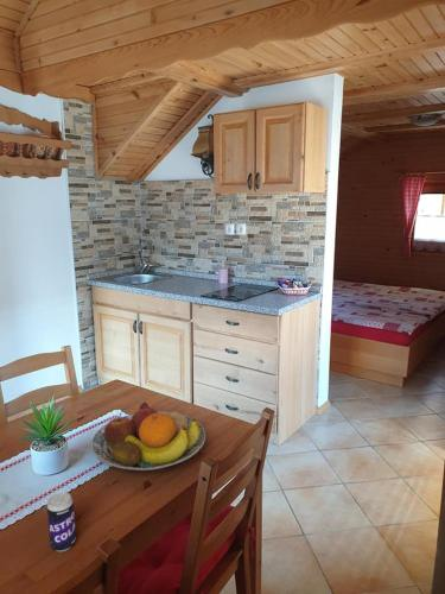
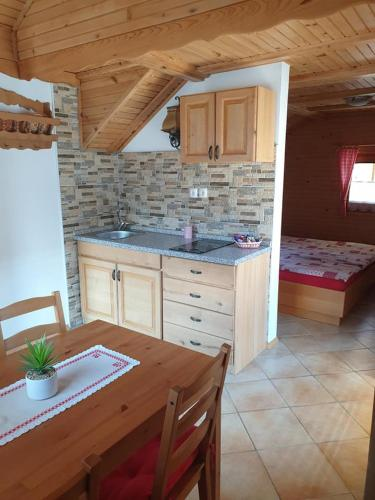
- fruit bowl [90,402,206,472]
- beverage can [46,492,77,552]
